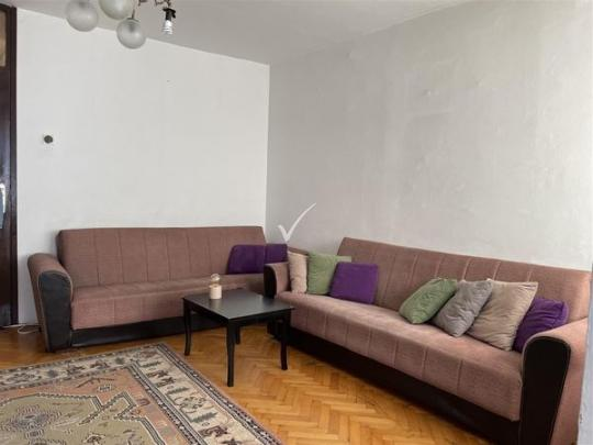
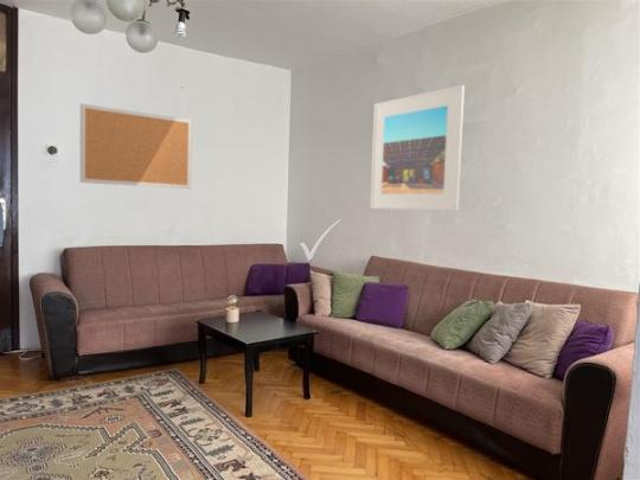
+ bulletin board [79,102,193,190]
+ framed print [369,84,466,212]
